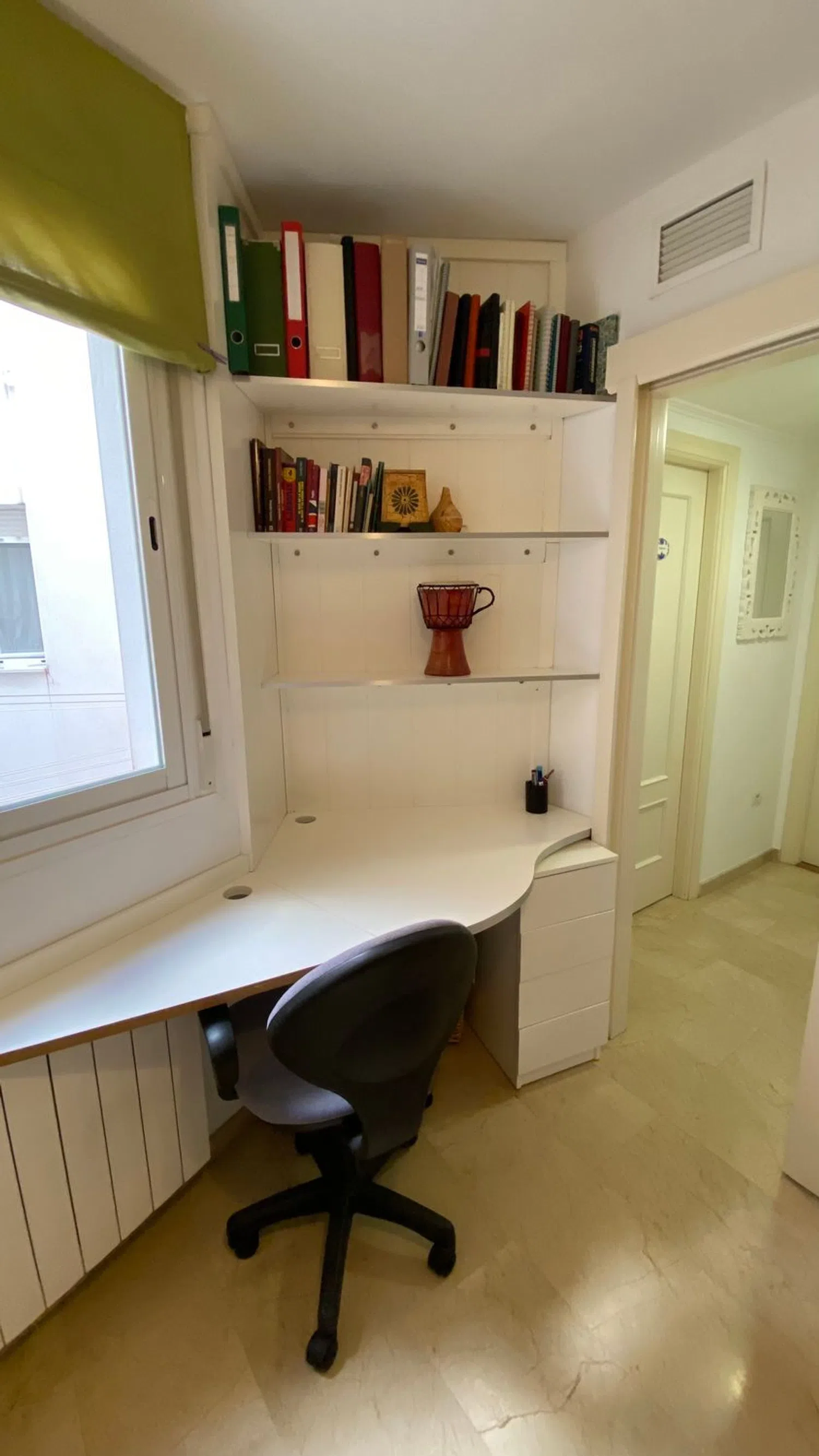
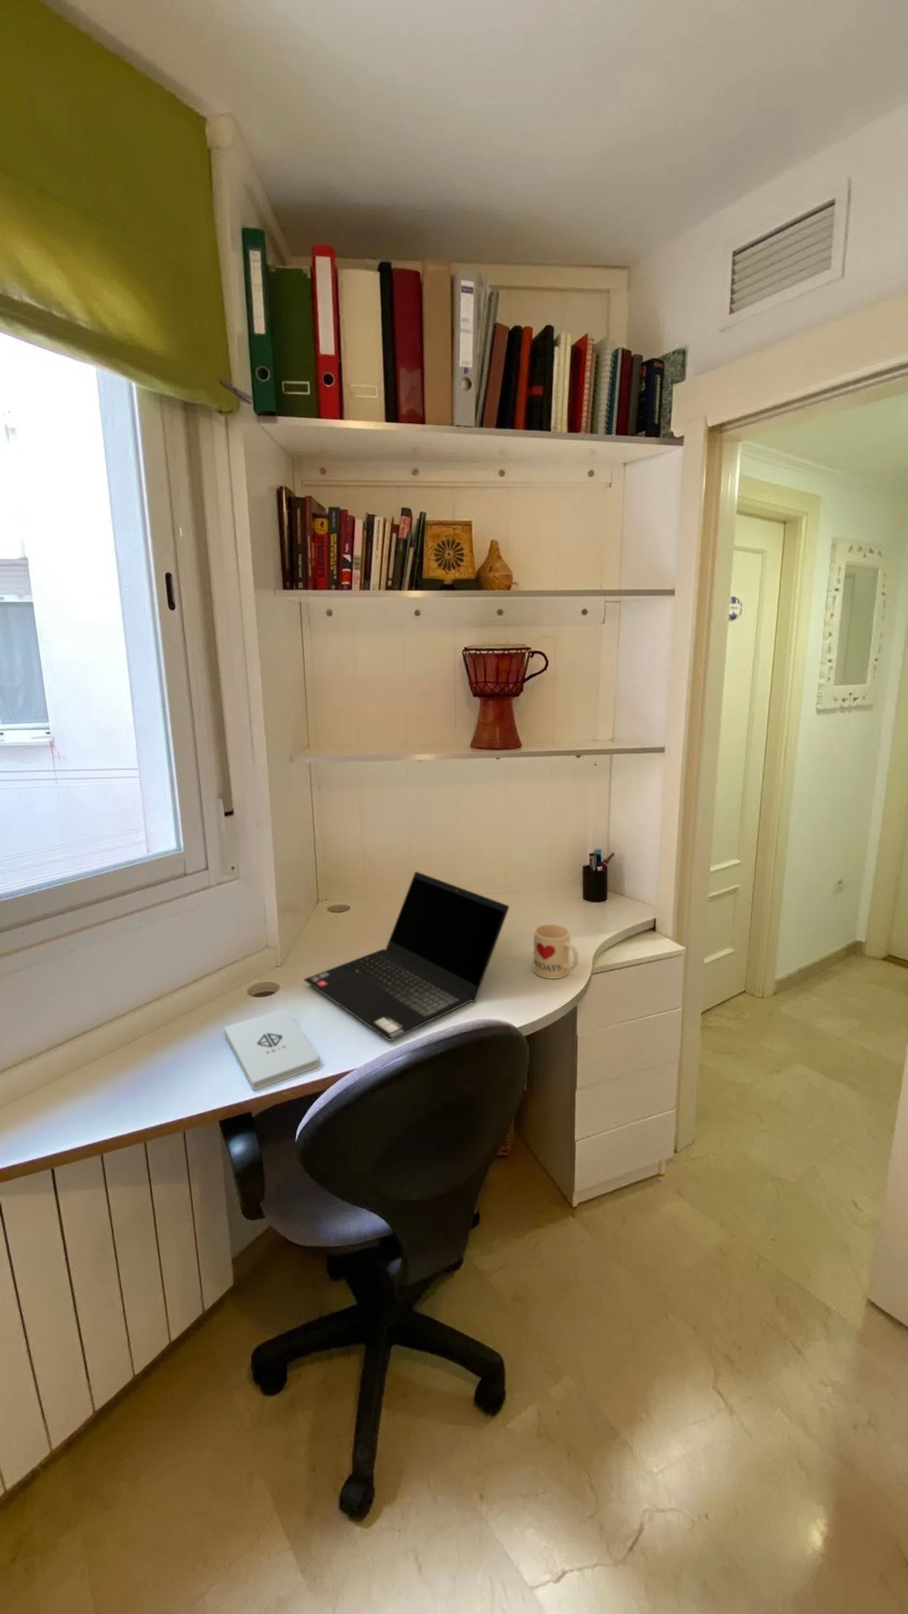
+ laptop computer [304,871,510,1041]
+ mug [532,923,579,980]
+ notepad [223,1009,319,1092]
